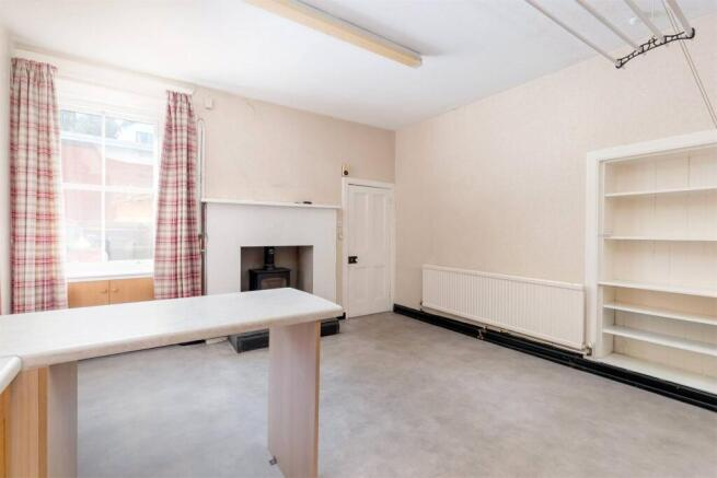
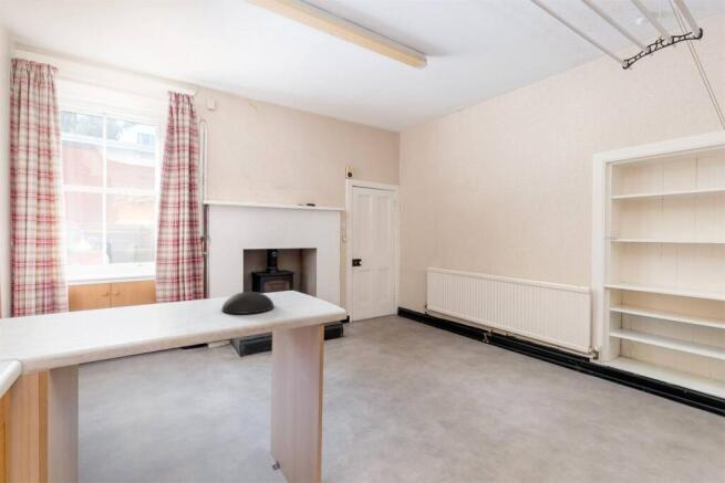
+ bowl [220,291,275,315]
